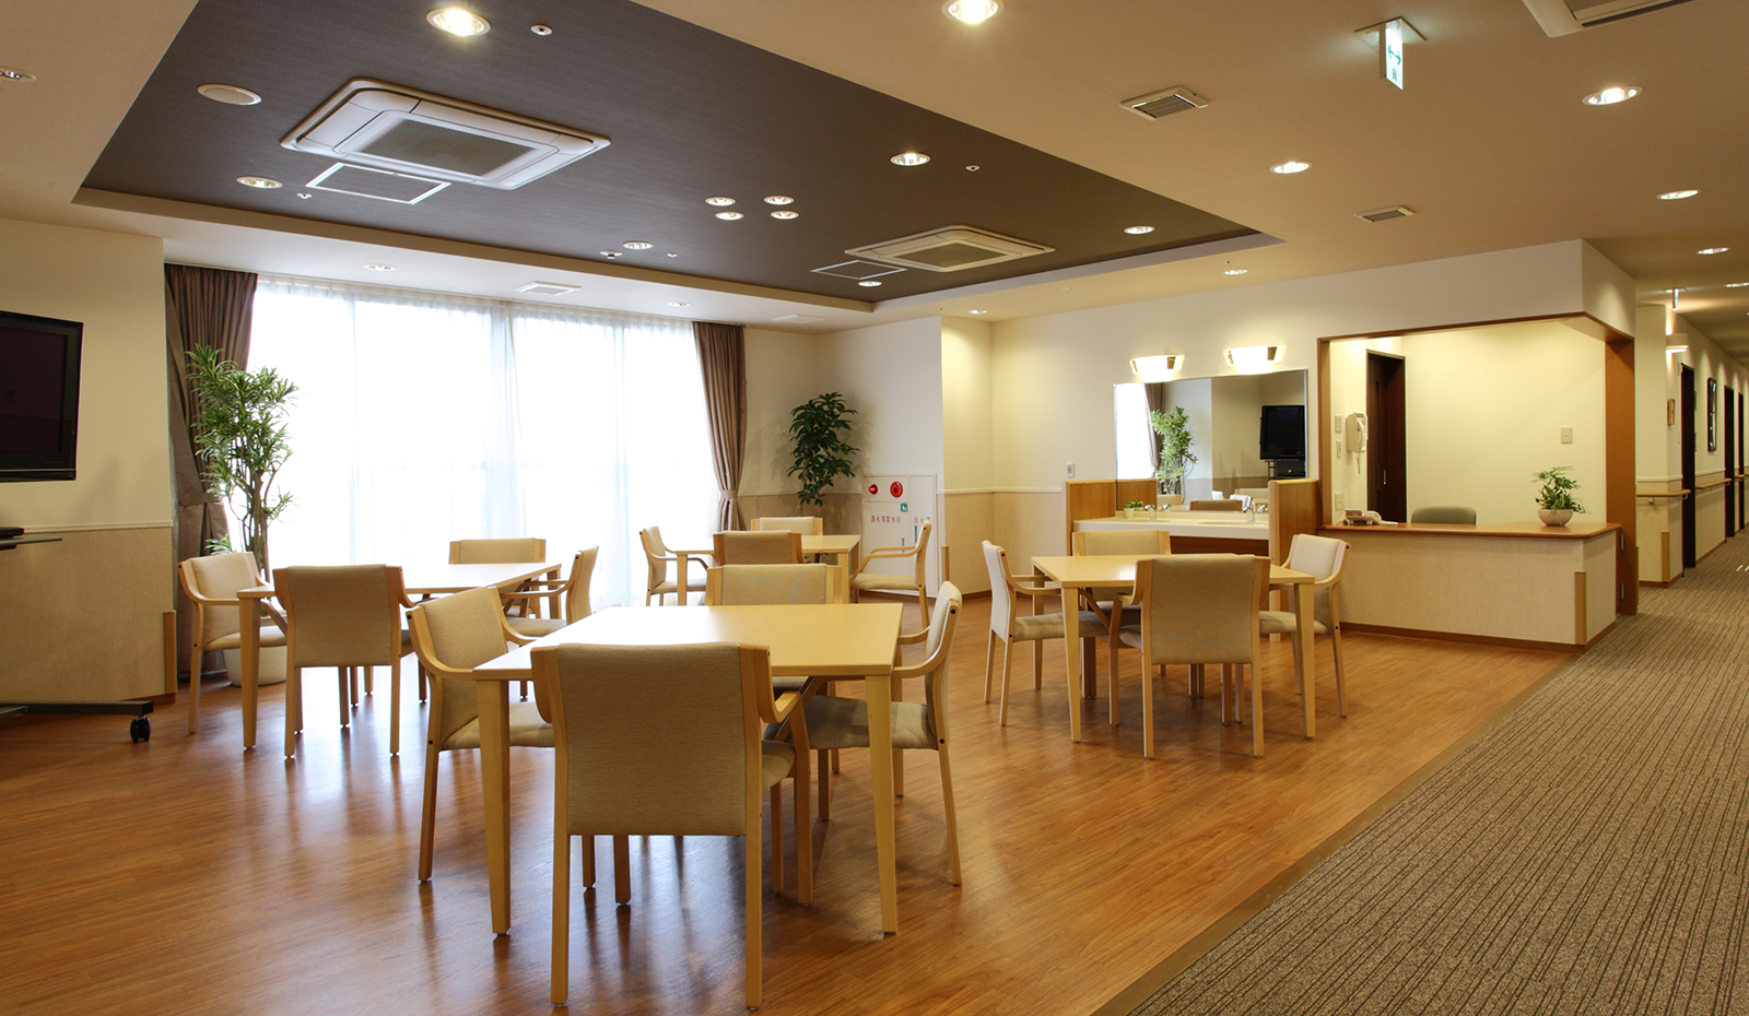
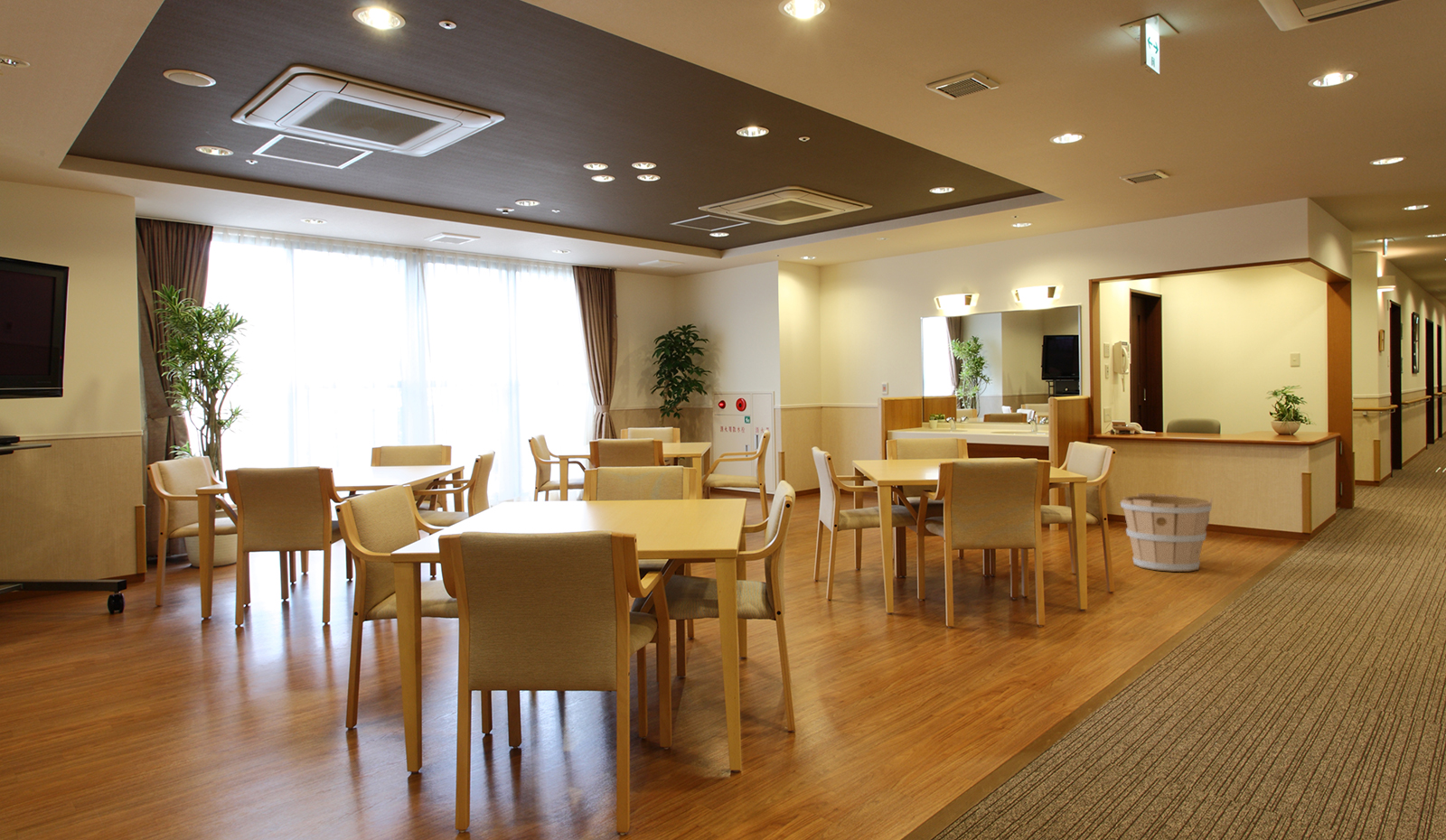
+ wooden bucket [1120,492,1214,573]
